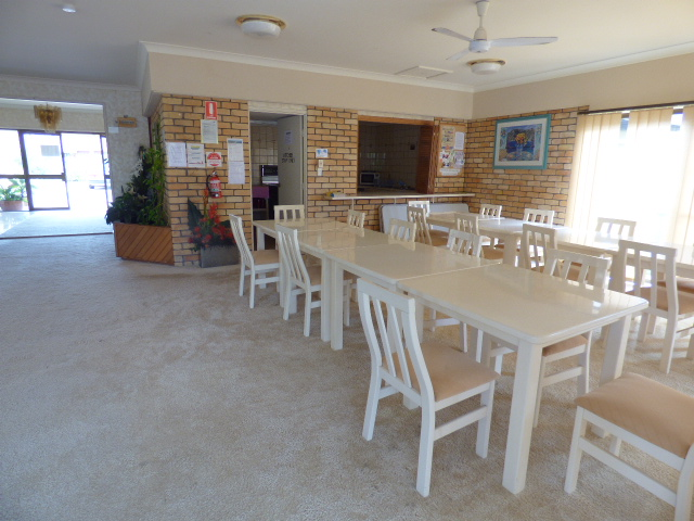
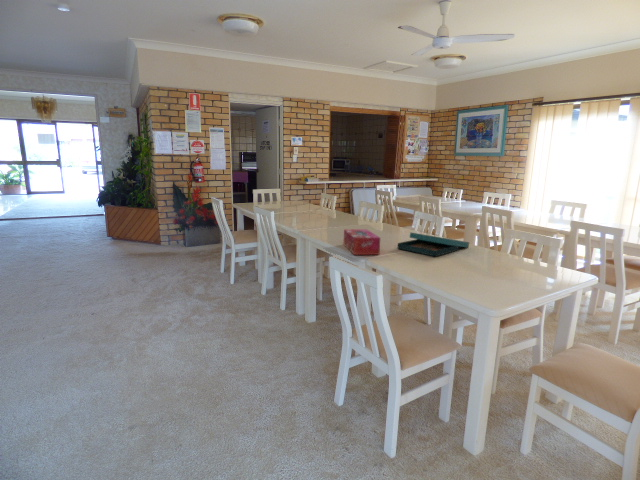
+ tissue box [343,228,381,256]
+ board game [397,231,470,258]
